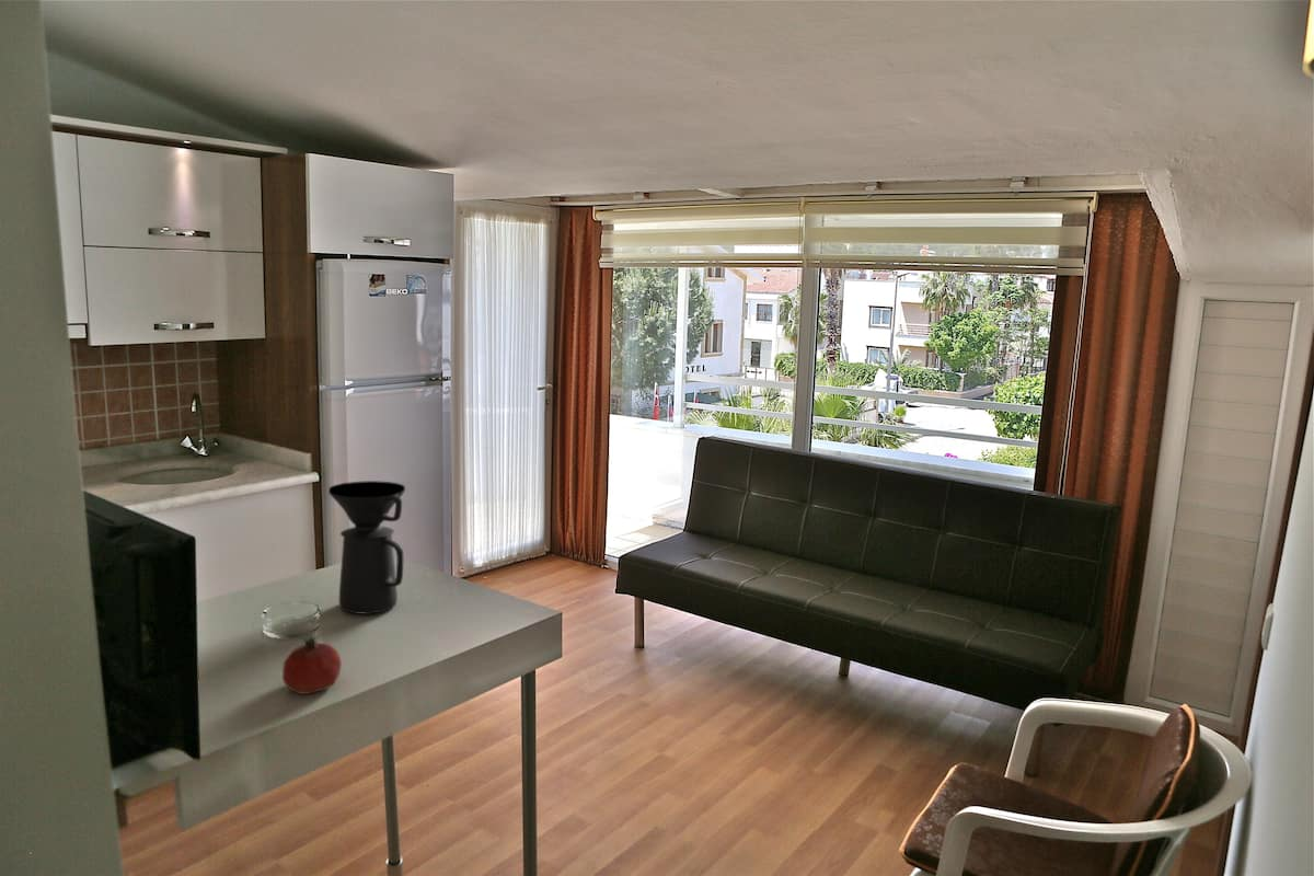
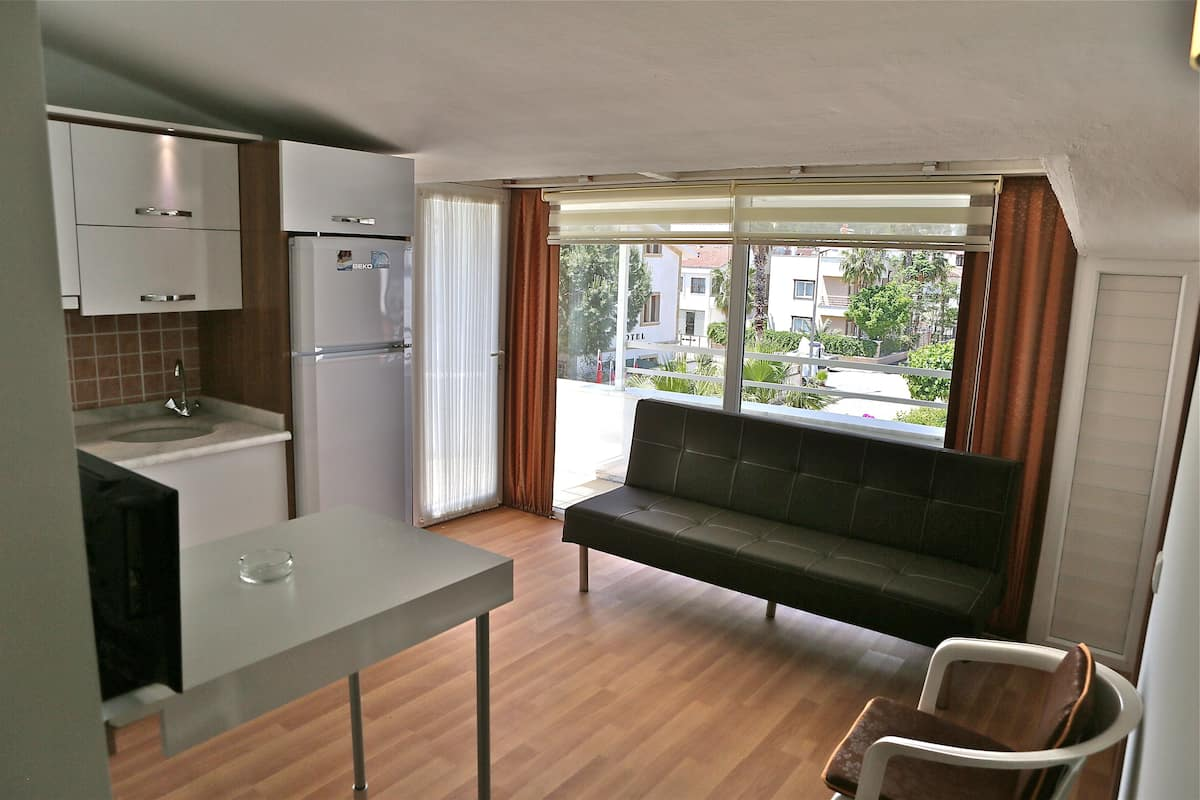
- fruit [281,633,343,695]
- coffee maker [327,480,406,614]
